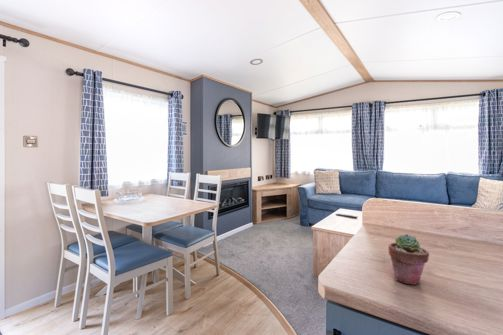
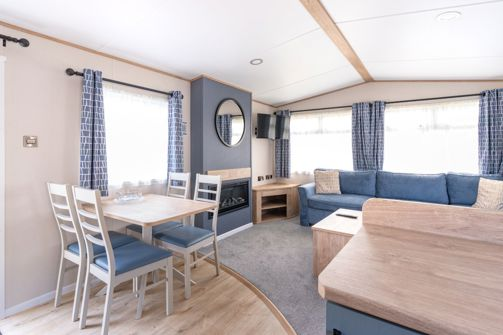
- potted succulent [387,233,430,286]
